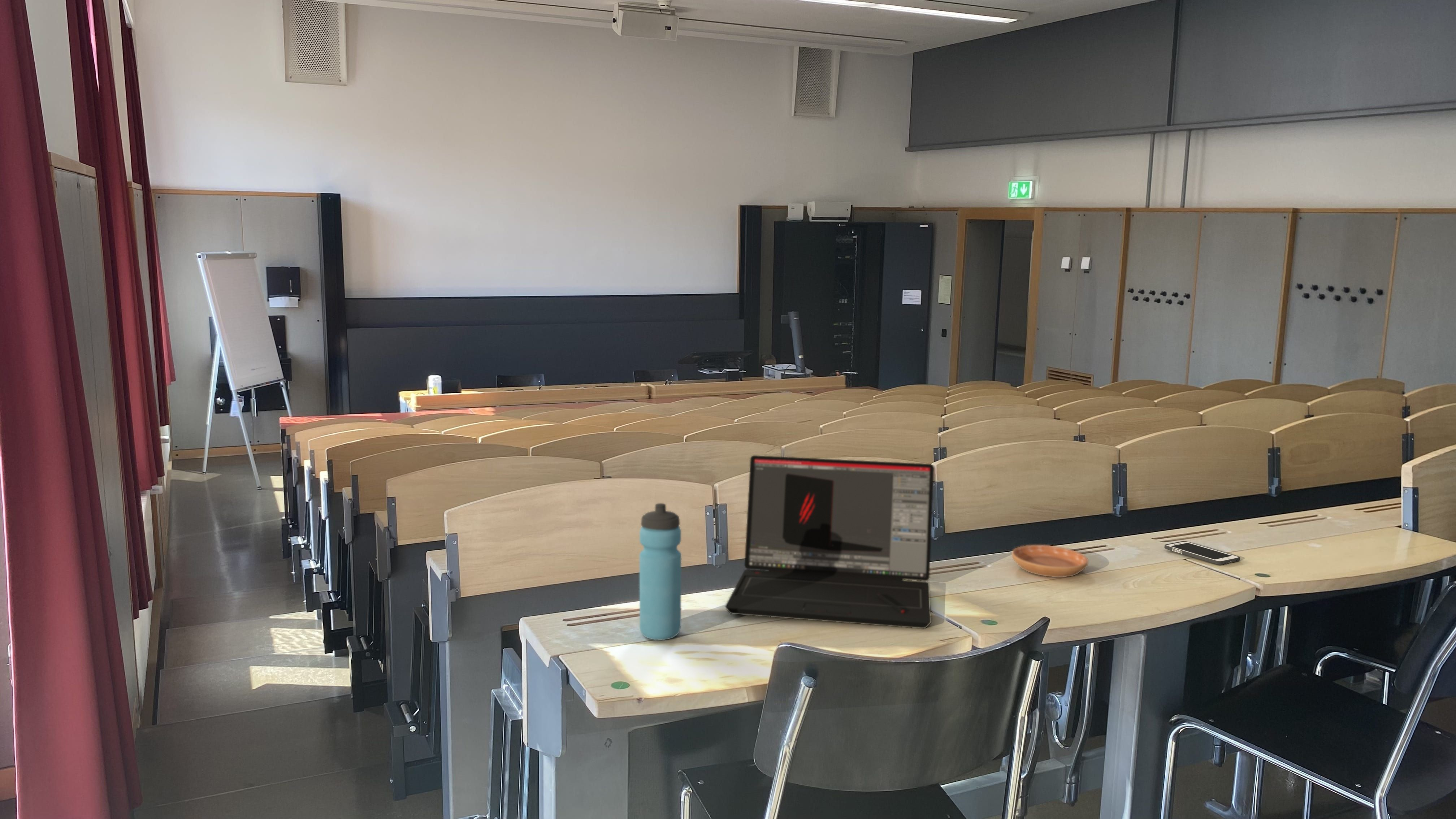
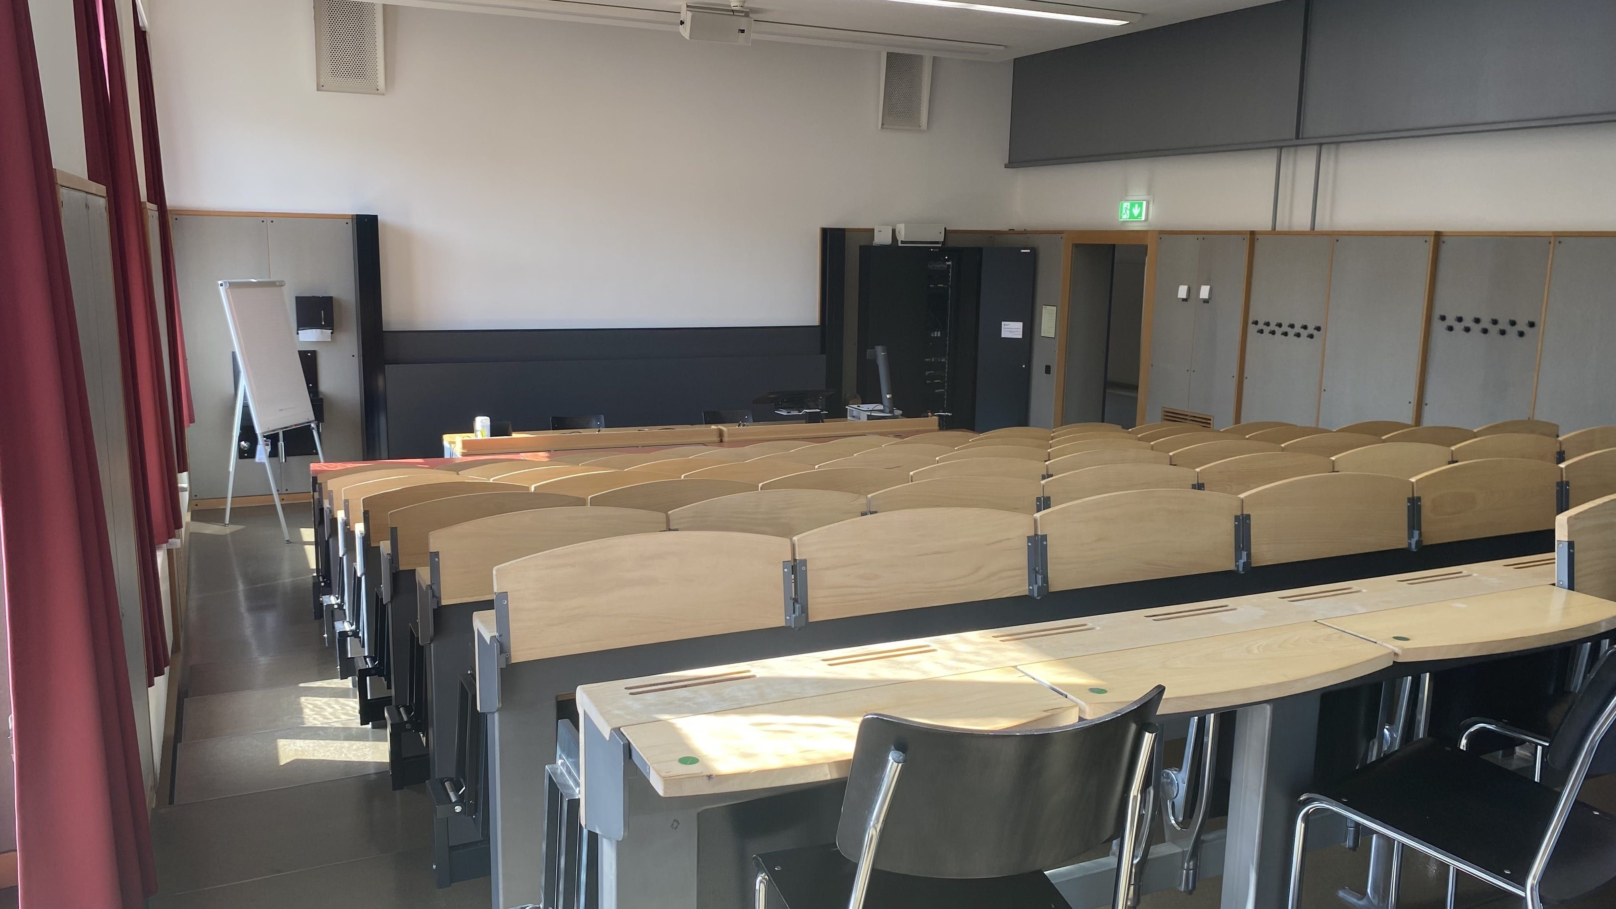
- saucer [1011,545,1089,577]
- laptop [725,455,934,629]
- cell phone [1164,541,1240,566]
- water bottle [639,503,682,641]
